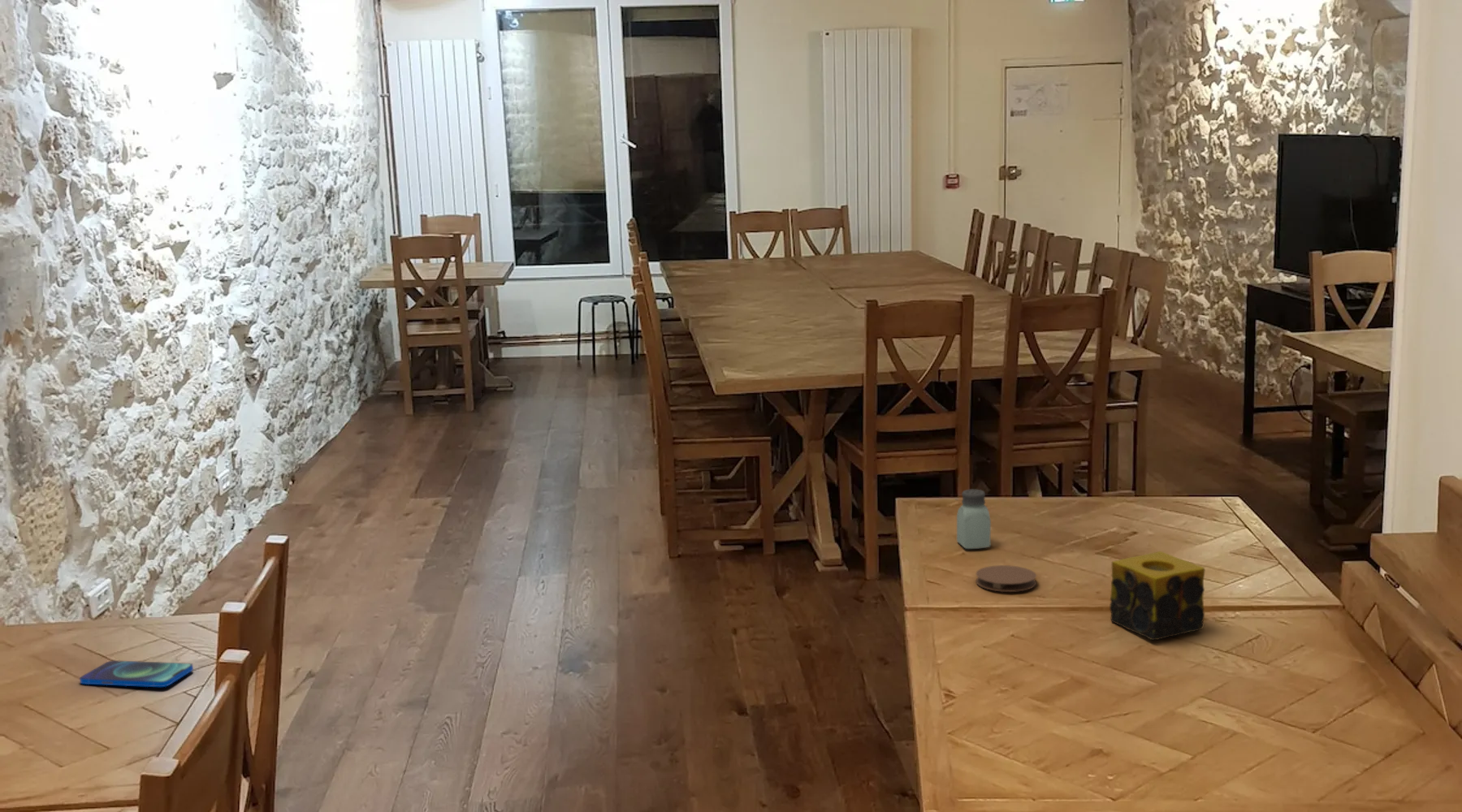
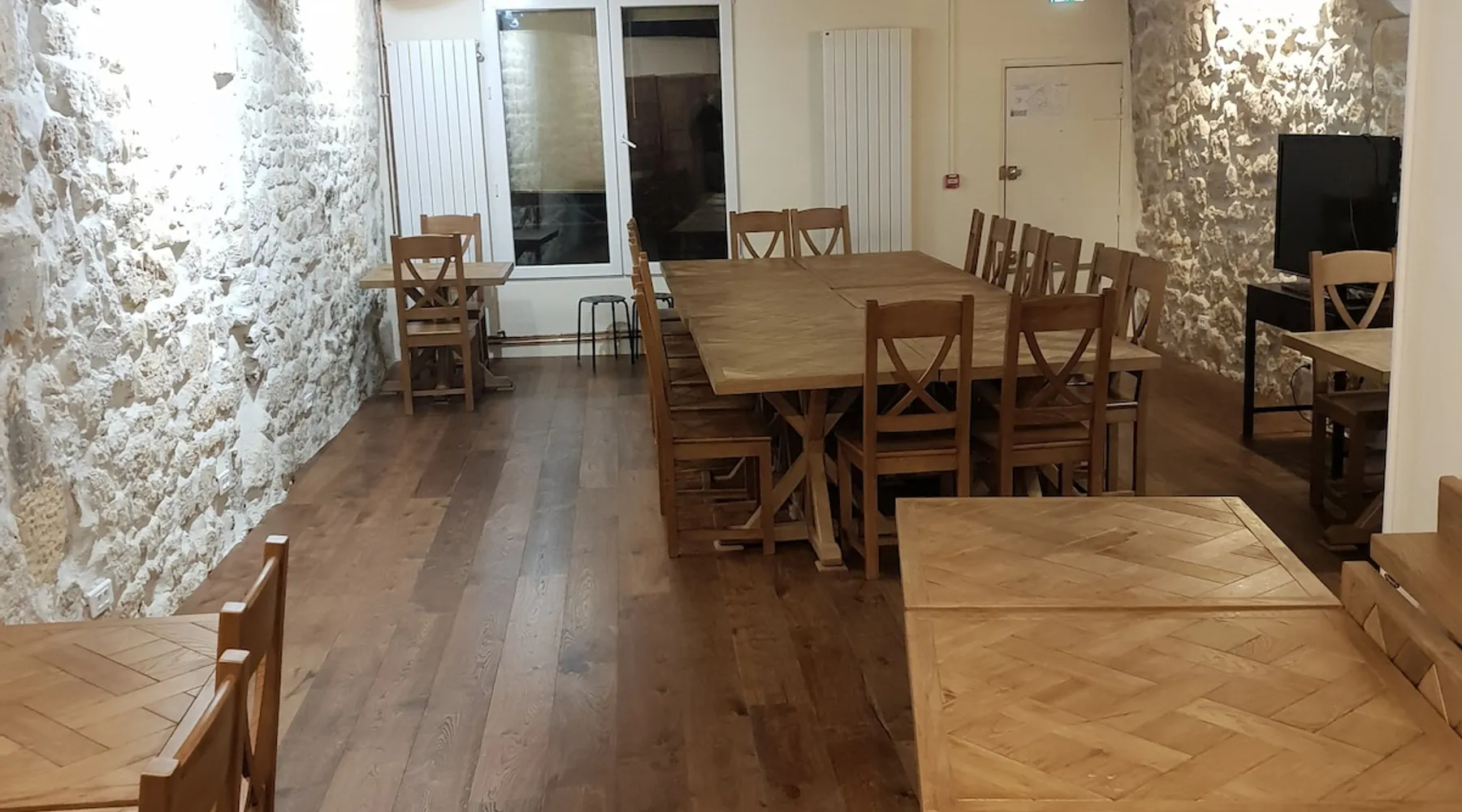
- saltshaker [956,489,992,550]
- smartphone [79,659,194,688]
- candle [1109,551,1206,641]
- coaster [975,564,1037,593]
